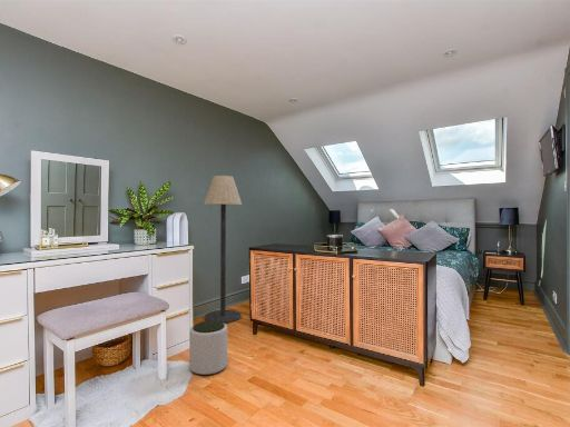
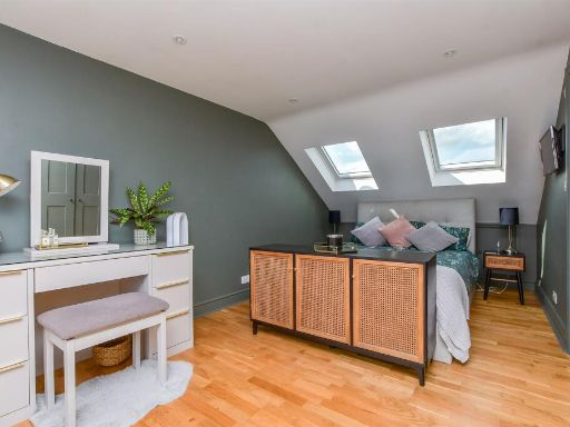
- floor lamp [203,175,243,325]
- plant pot [188,320,228,376]
